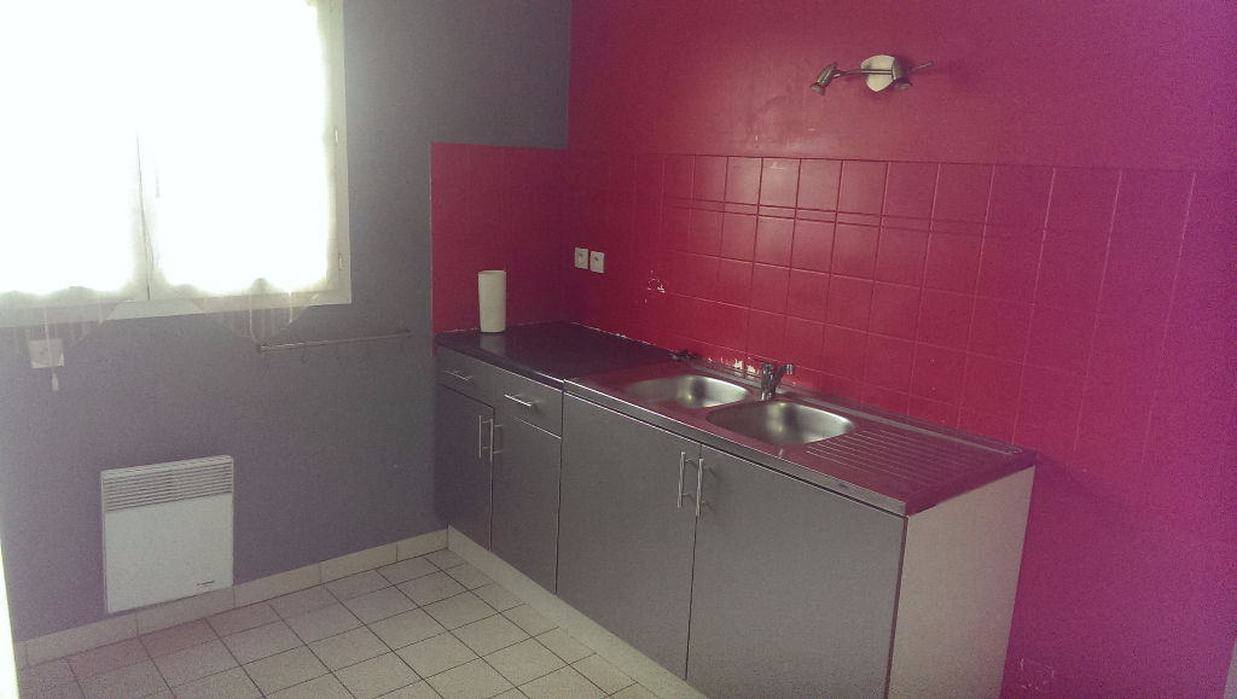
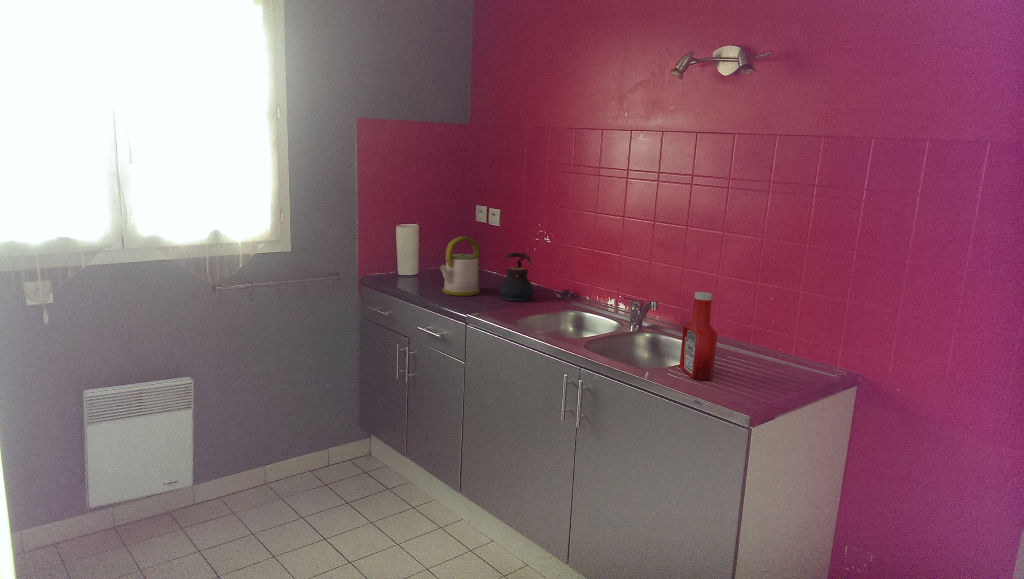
+ soap bottle [678,291,718,381]
+ teapot [498,252,534,302]
+ kettle [439,235,481,297]
